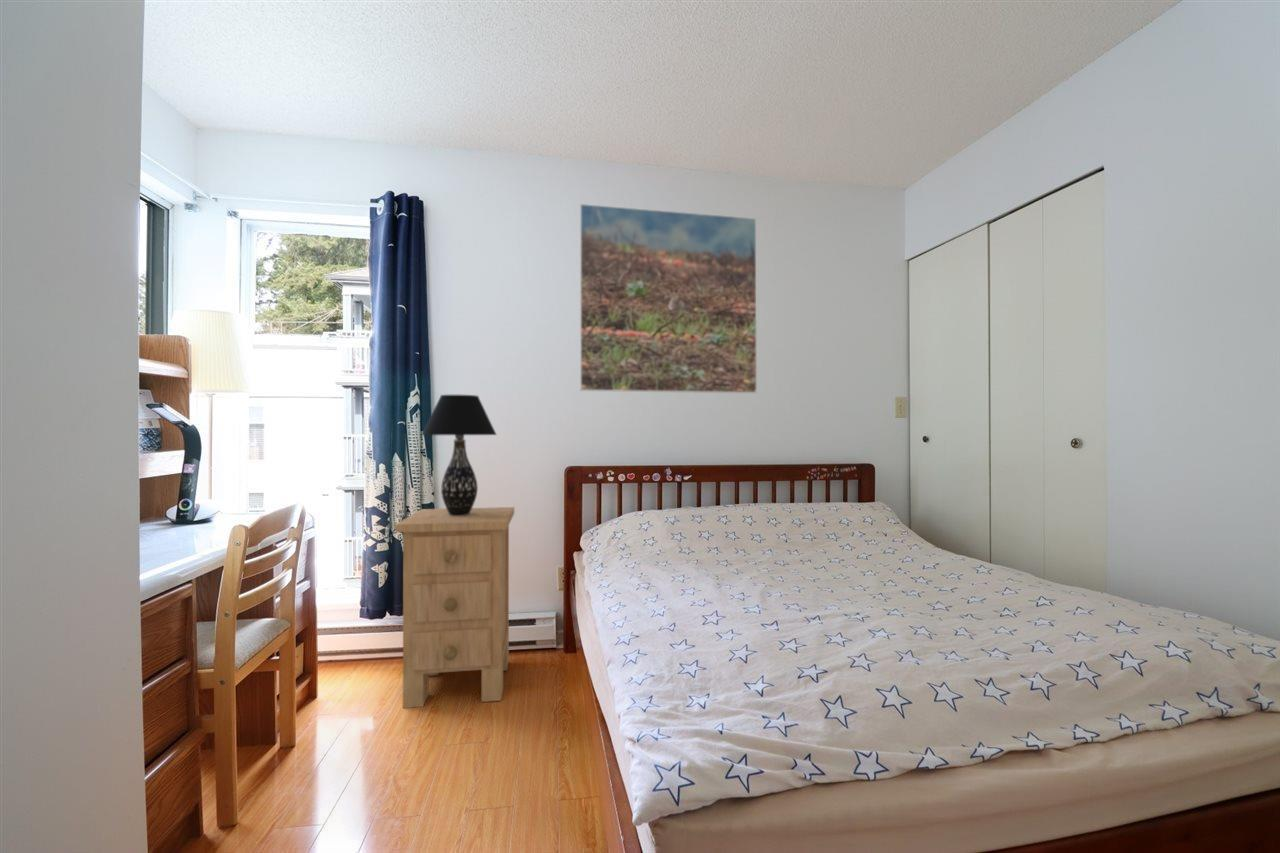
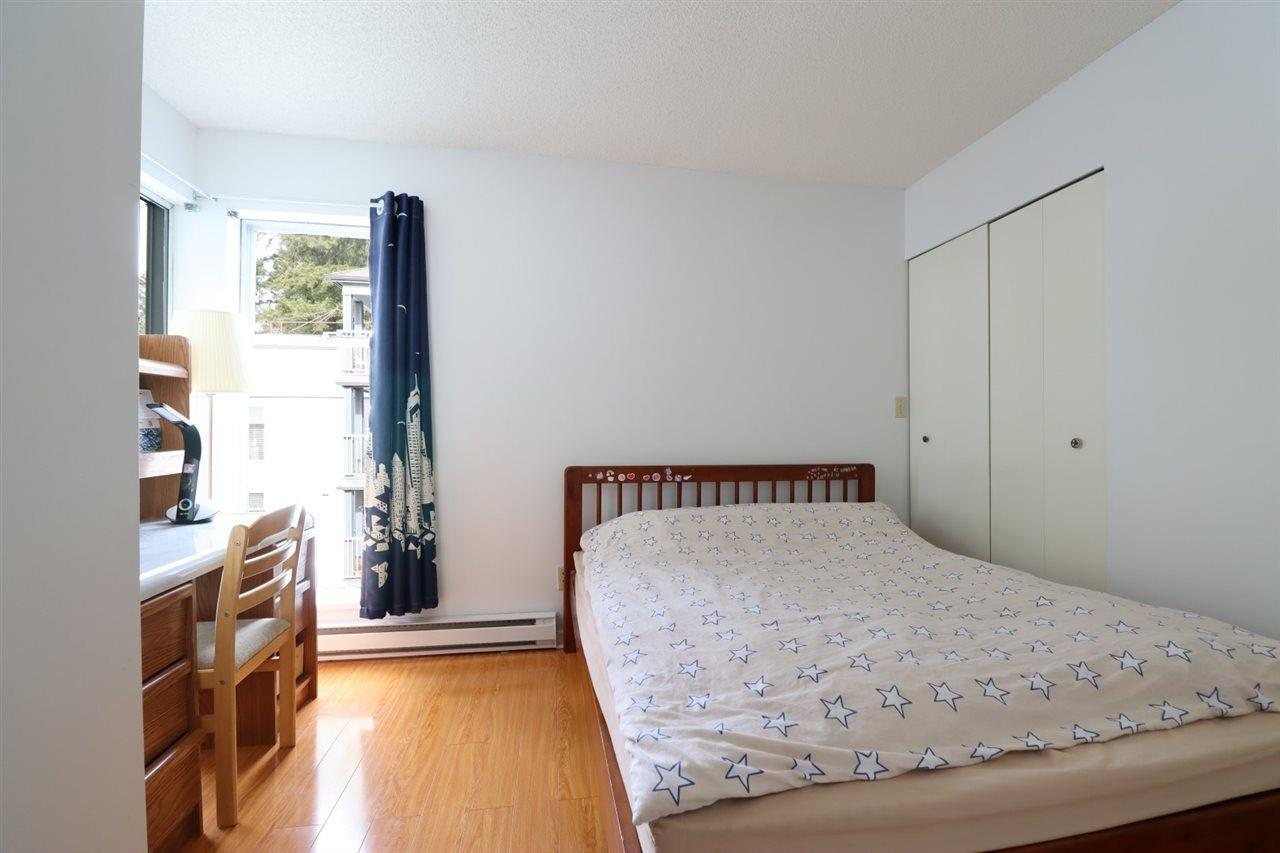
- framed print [579,203,758,394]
- nightstand [394,506,515,709]
- table lamp [420,394,498,516]
